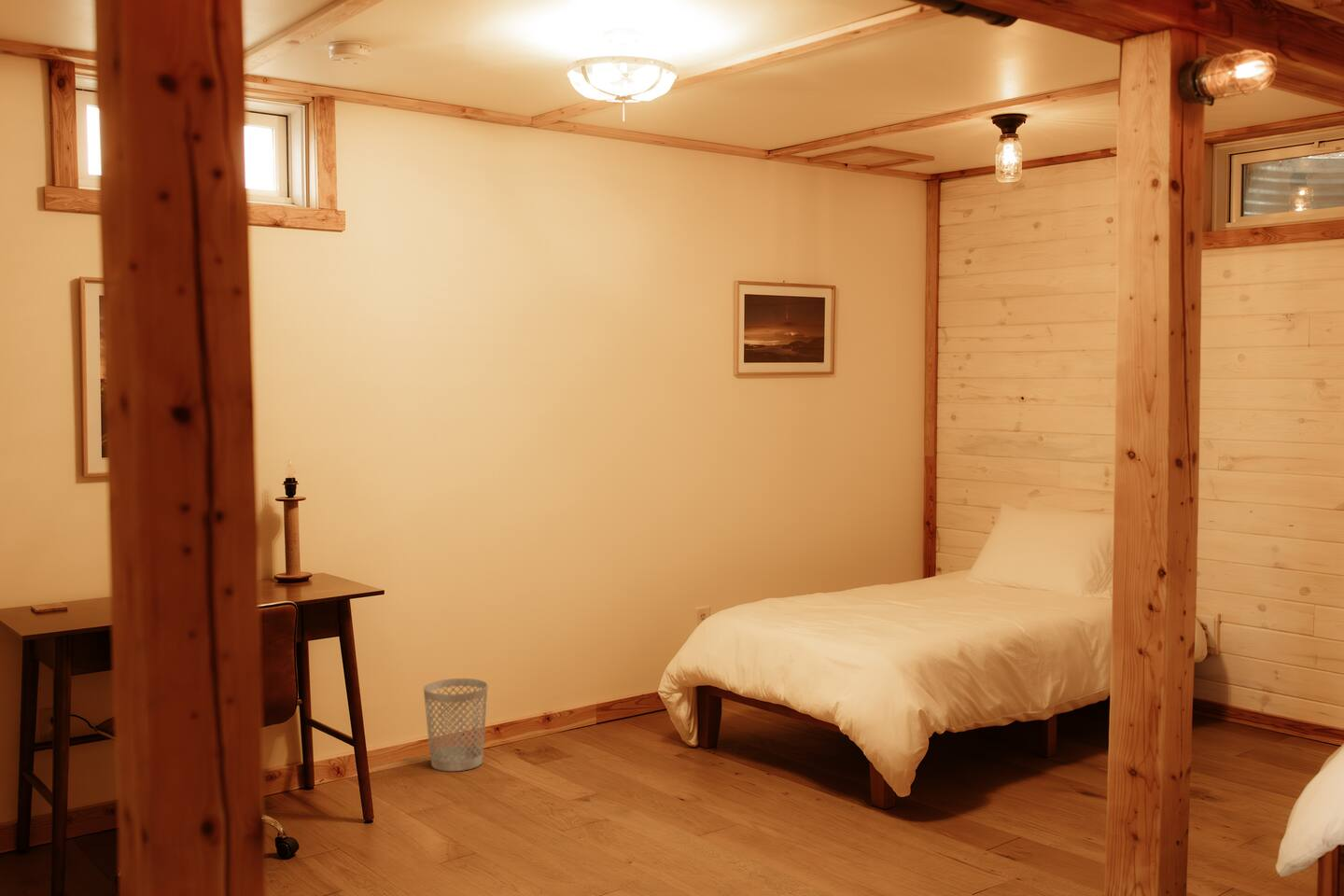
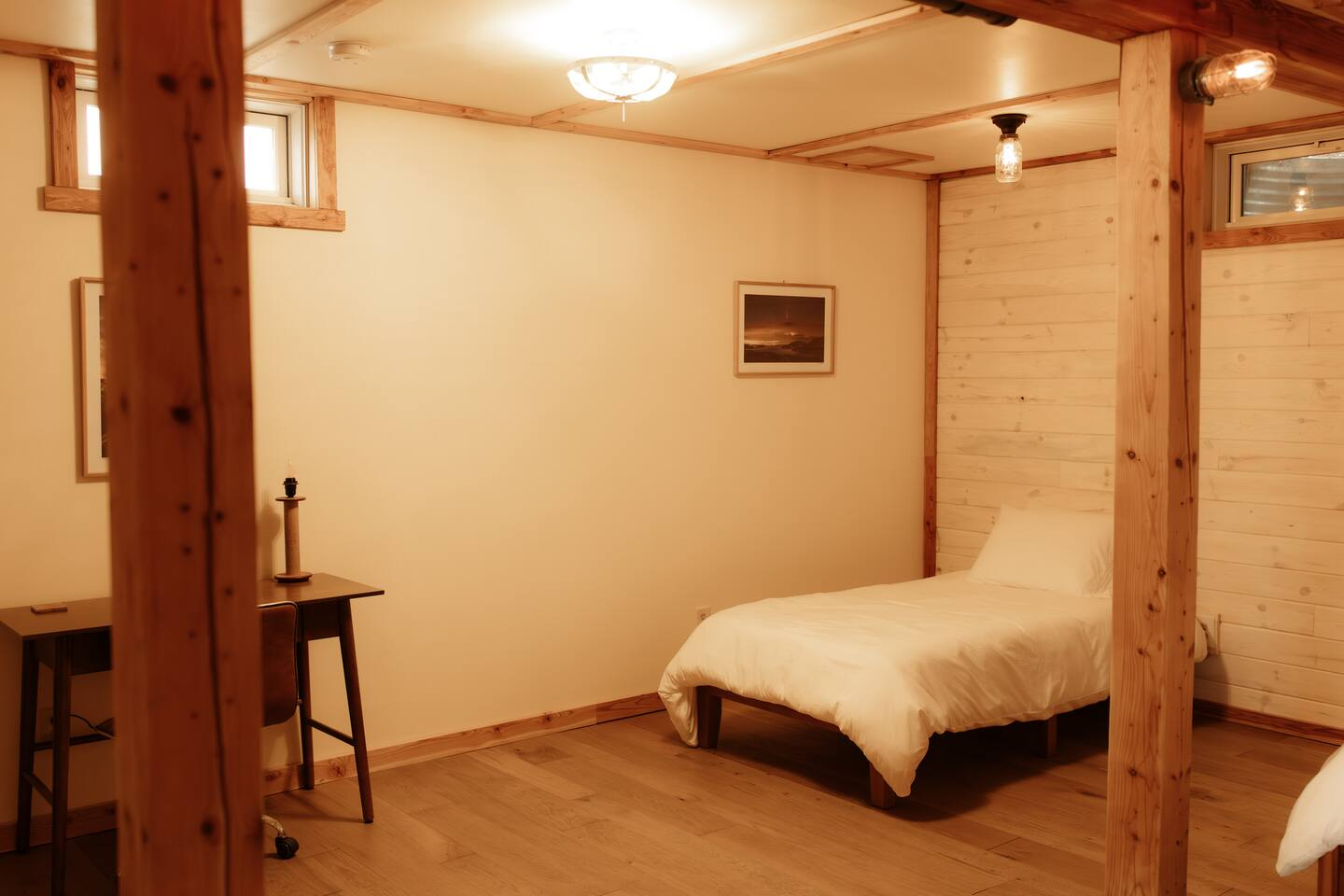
- wastebasket [423,678,489,772]
